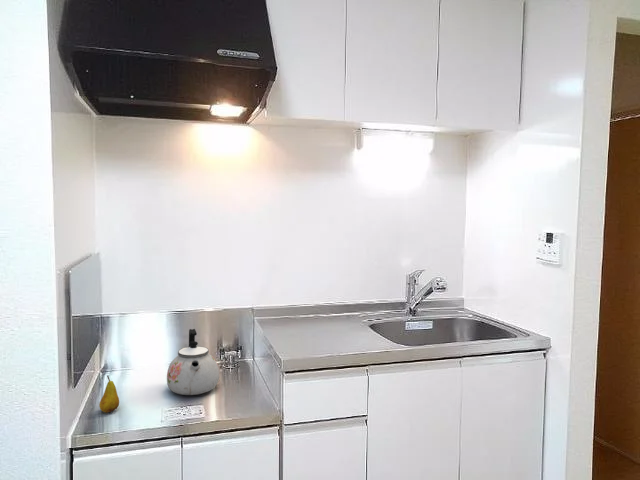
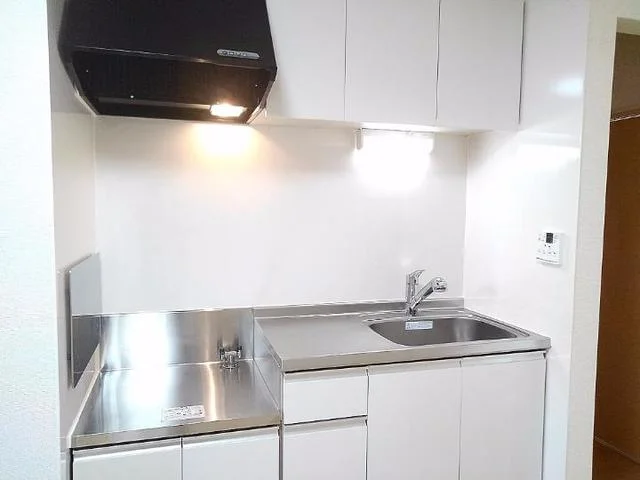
- kettle [166,328,220,396]
- fruit [98,375,120,413]
